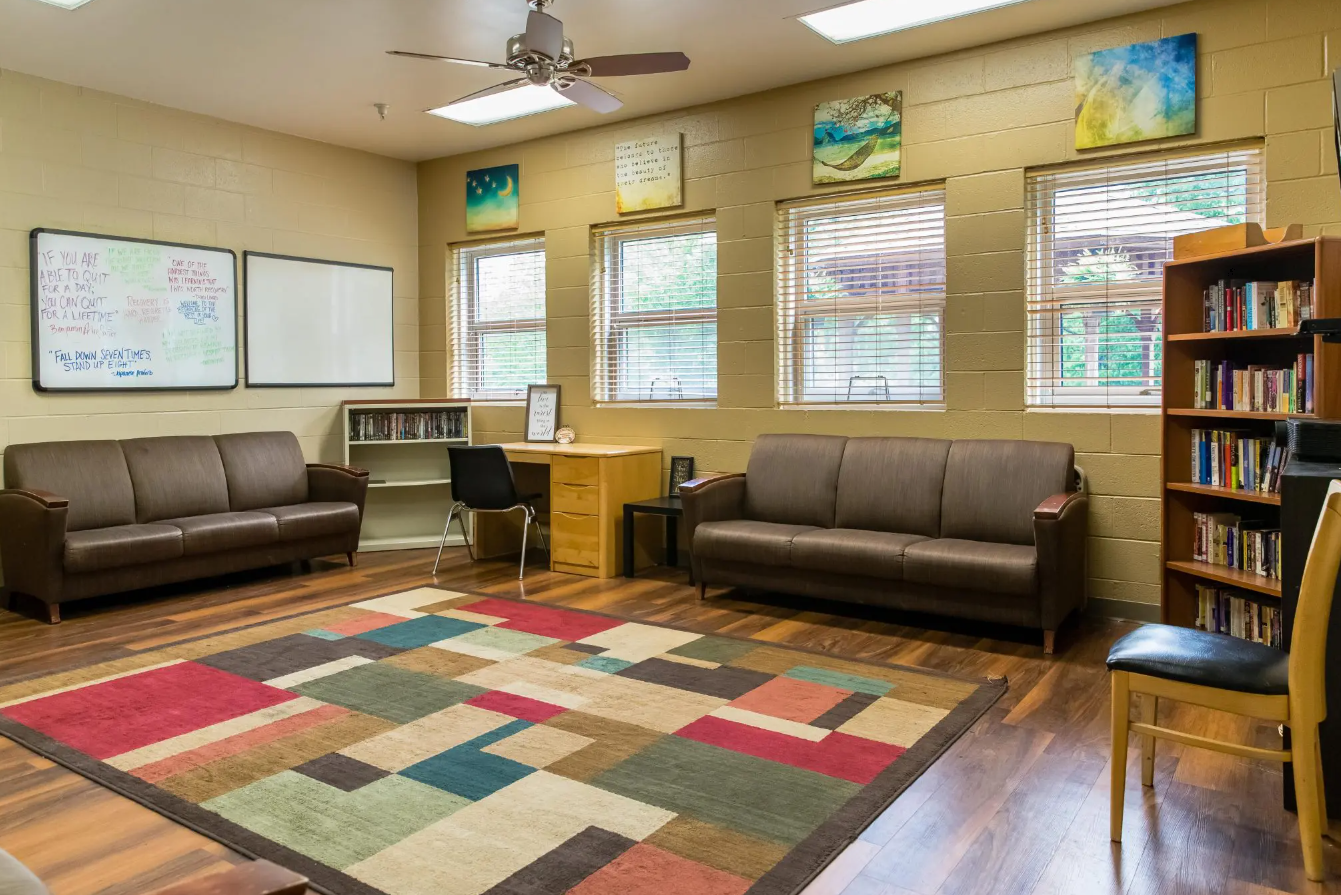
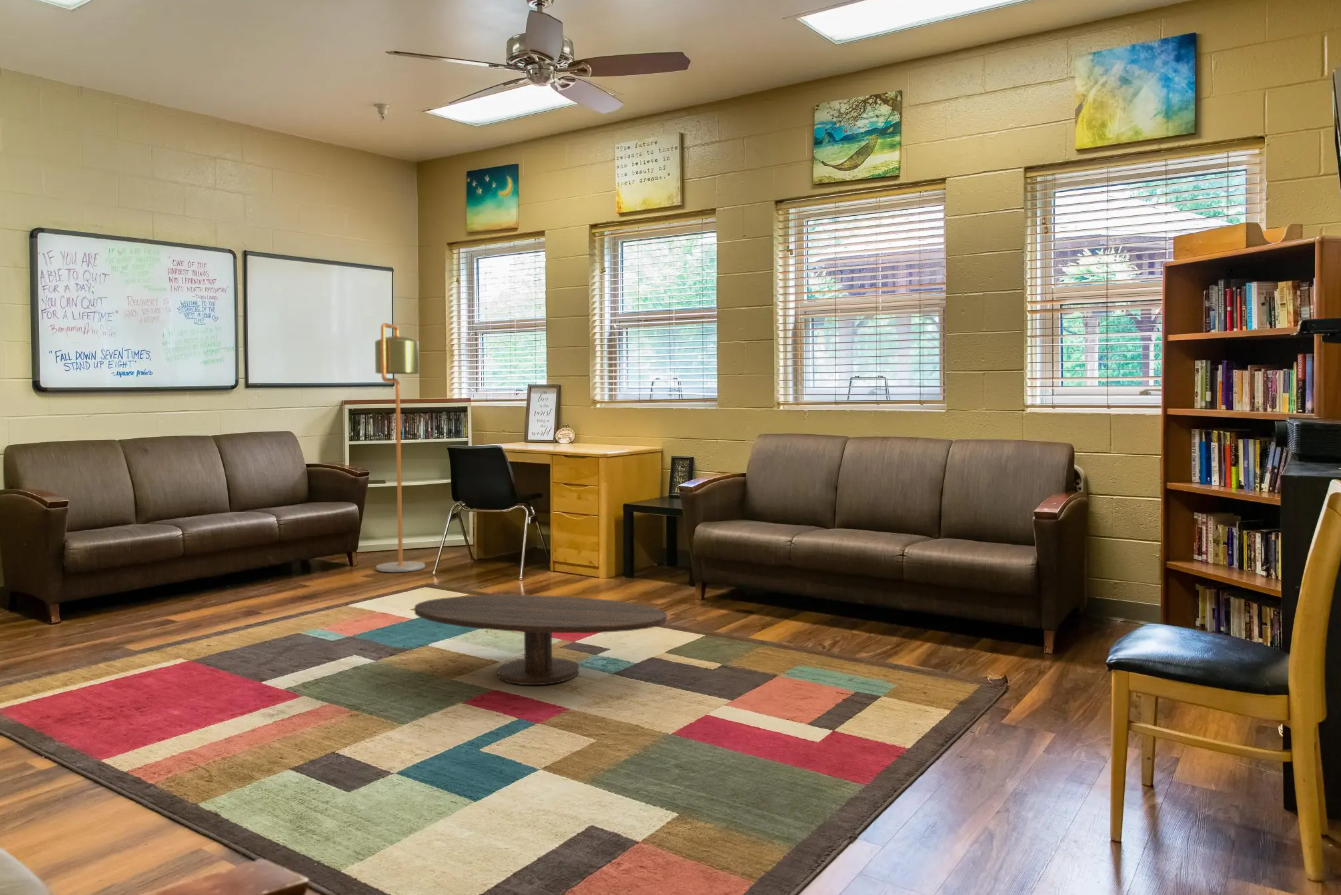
+ floor lamp [374,322,426,573]
+ coffee table [414,594,668,686]
